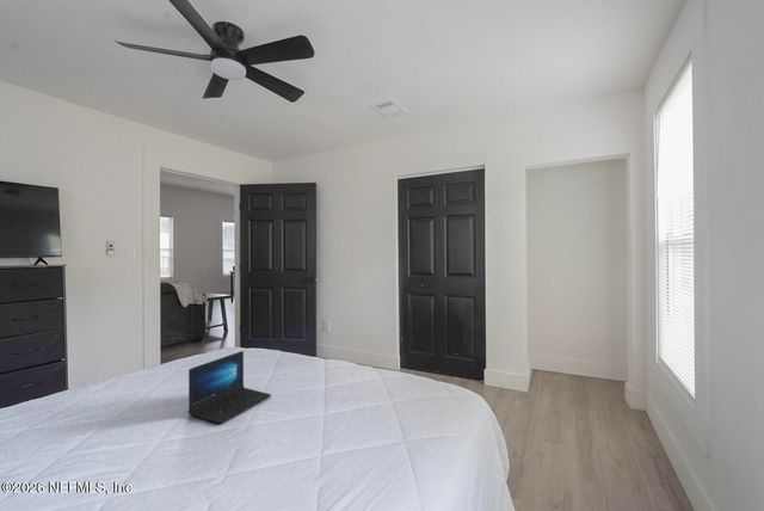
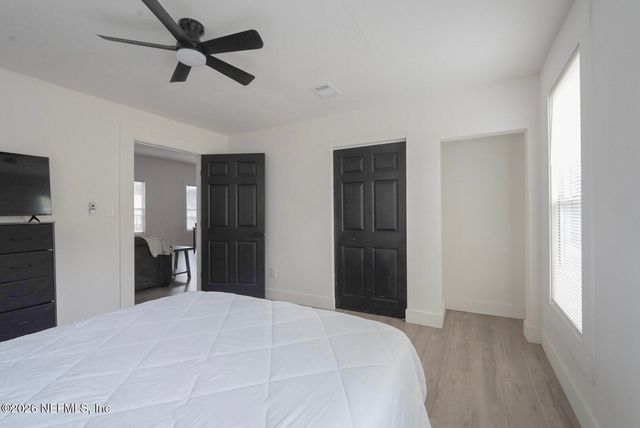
- laptop [187,350,272,425]
